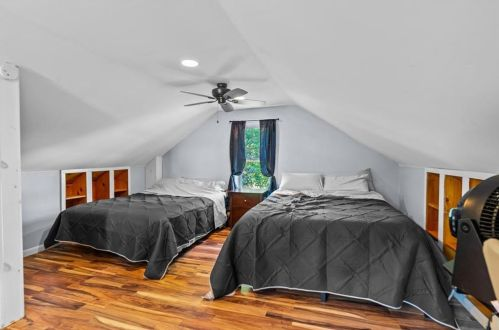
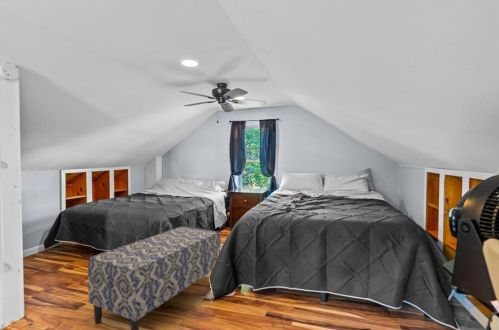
+ bench [87,225,222,330]
